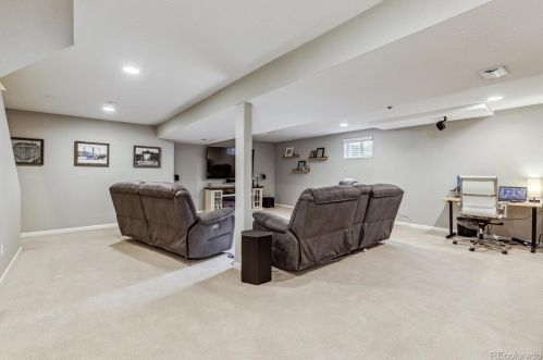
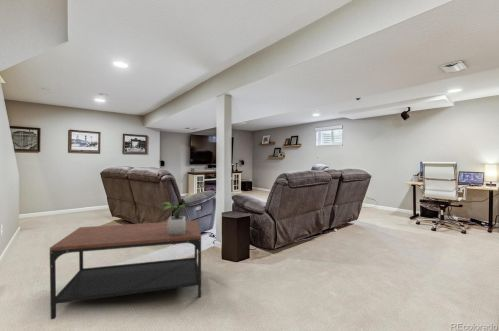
+ coffee table [49,219,202,320]
+ potted plant [159,198,200,235]
